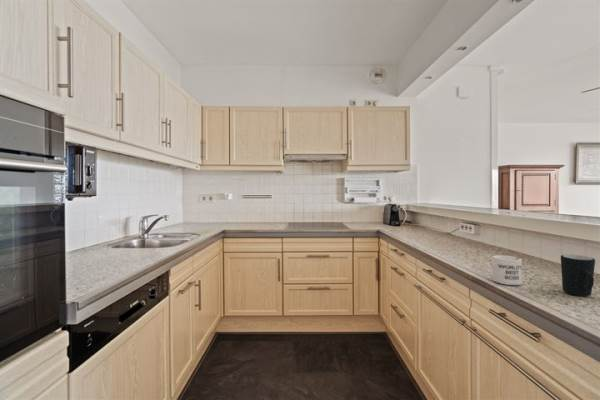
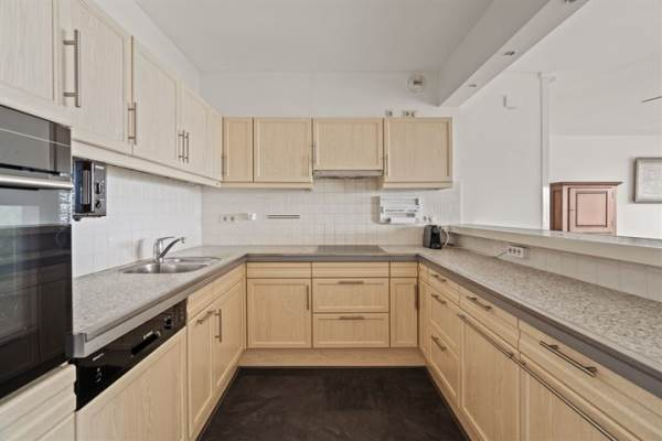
- mug [560,254,596,297]
- mug [491,254,523,286]
